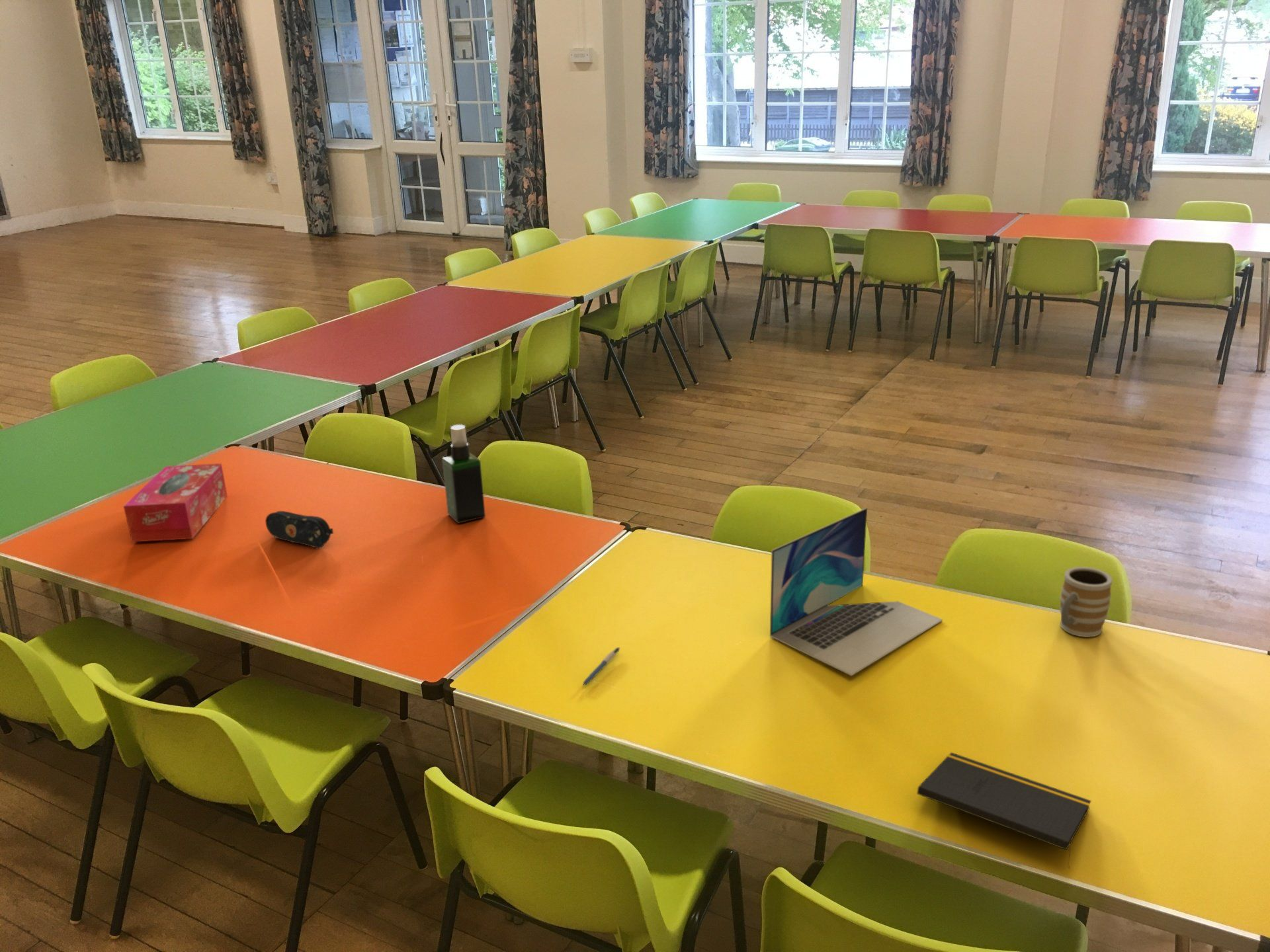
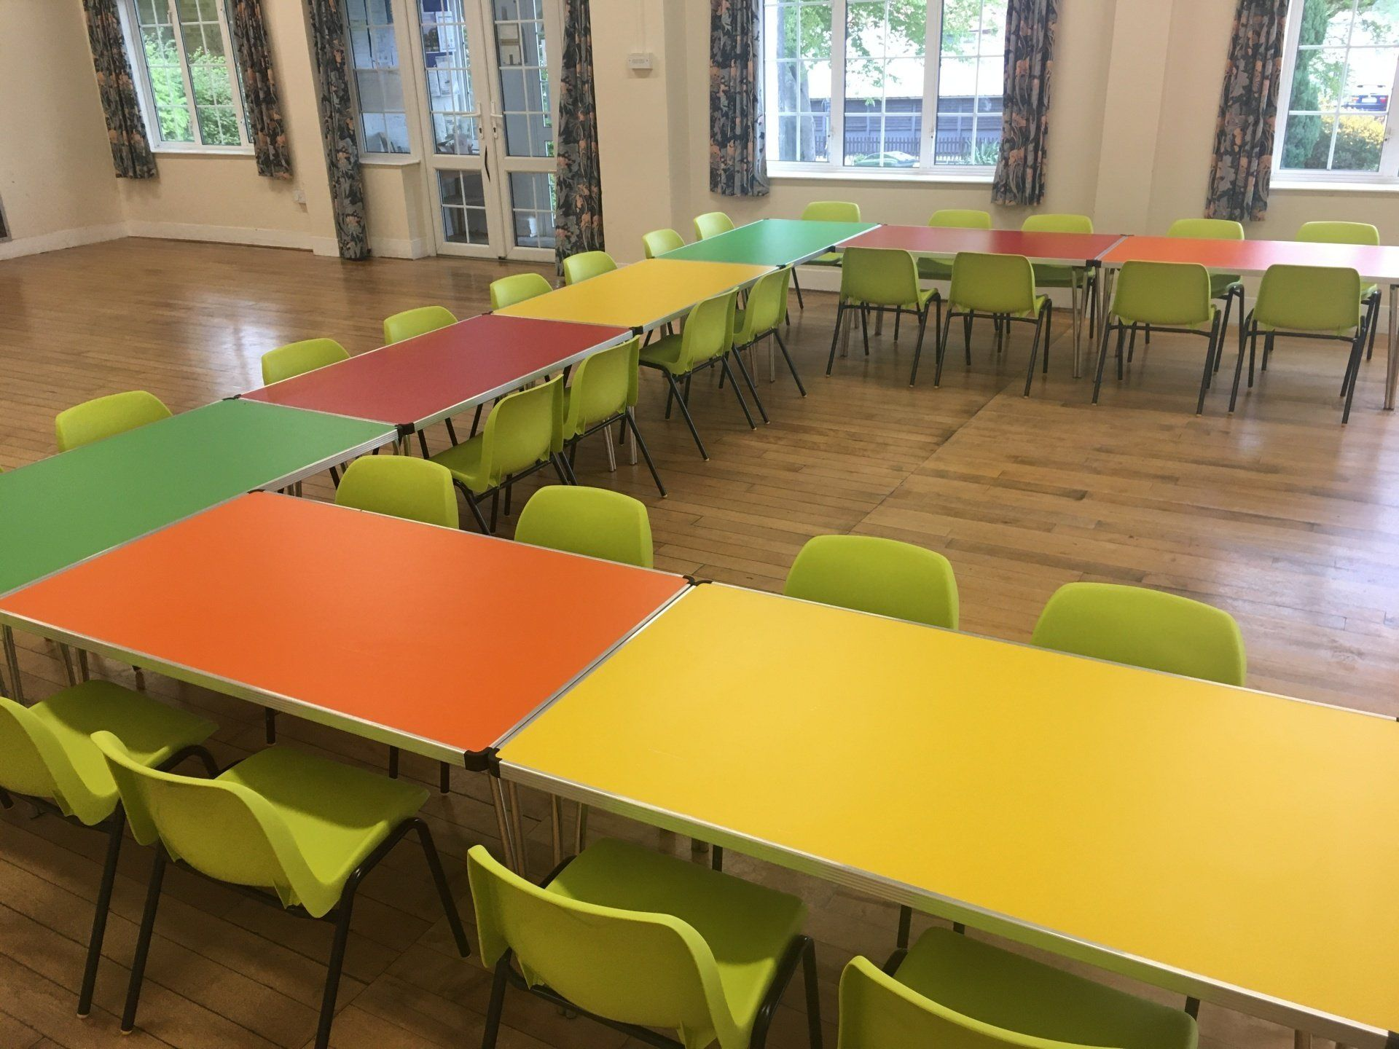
- spray bottle [441,424,486,524]
- pen [582,647,620,686]
- laptop [769,507,943,676]
- pencil case [265,510,334,549]
- notepad [916,752,1092,869]
- mug [1059,566,1113,638]
- tissue box [122,463,228,543]
